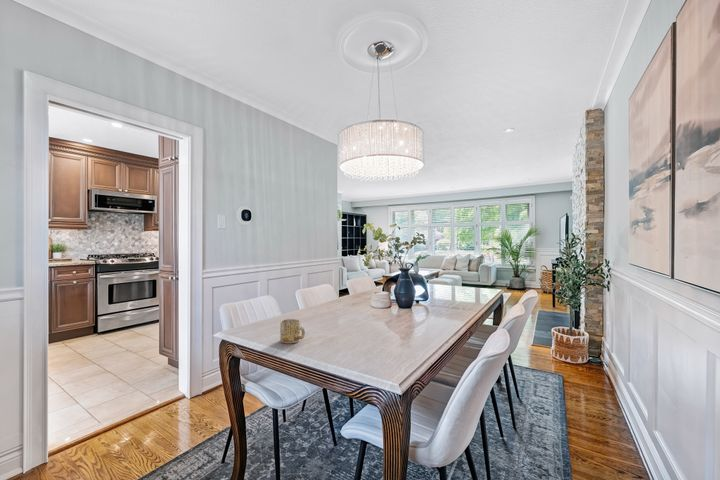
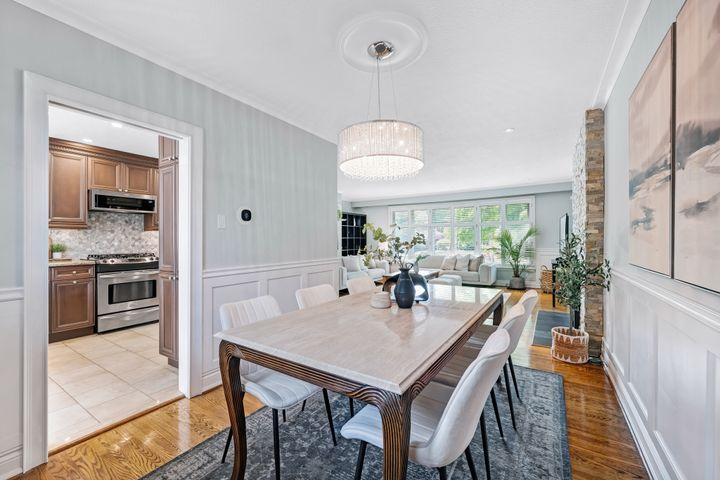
- mug [279,318,306,344]
